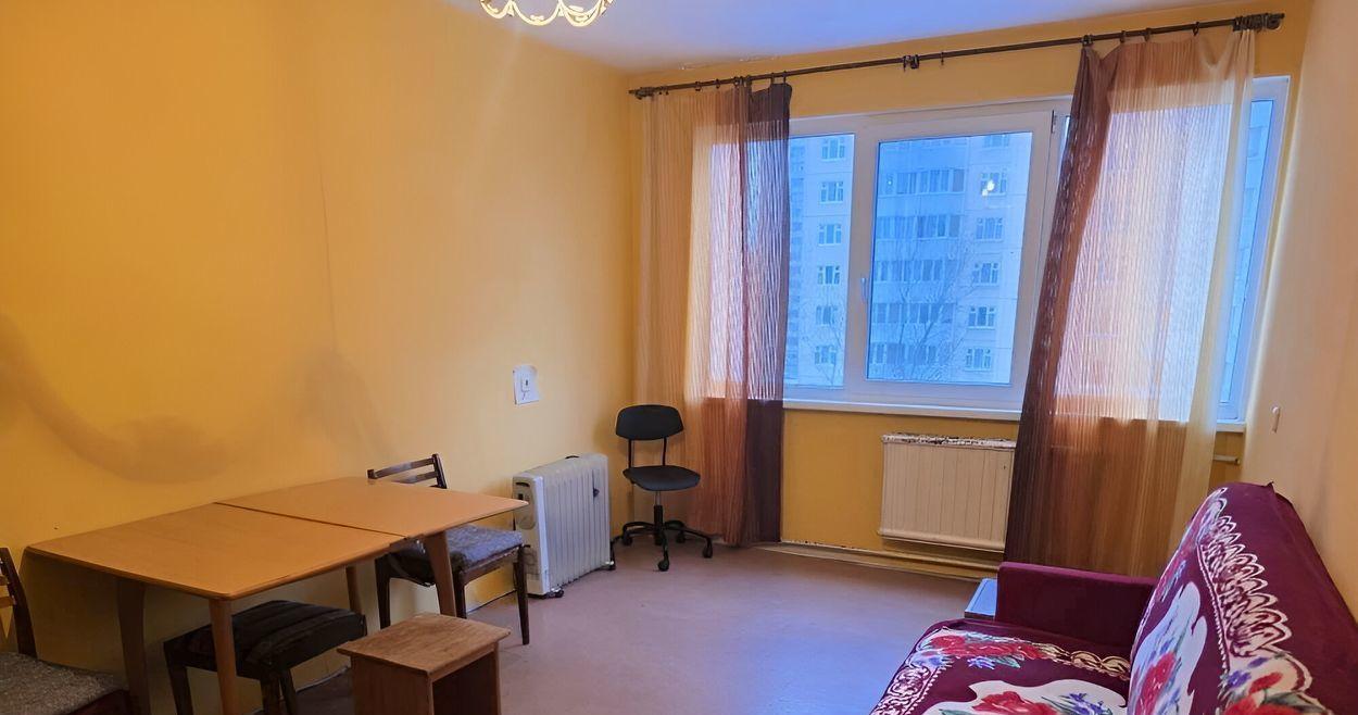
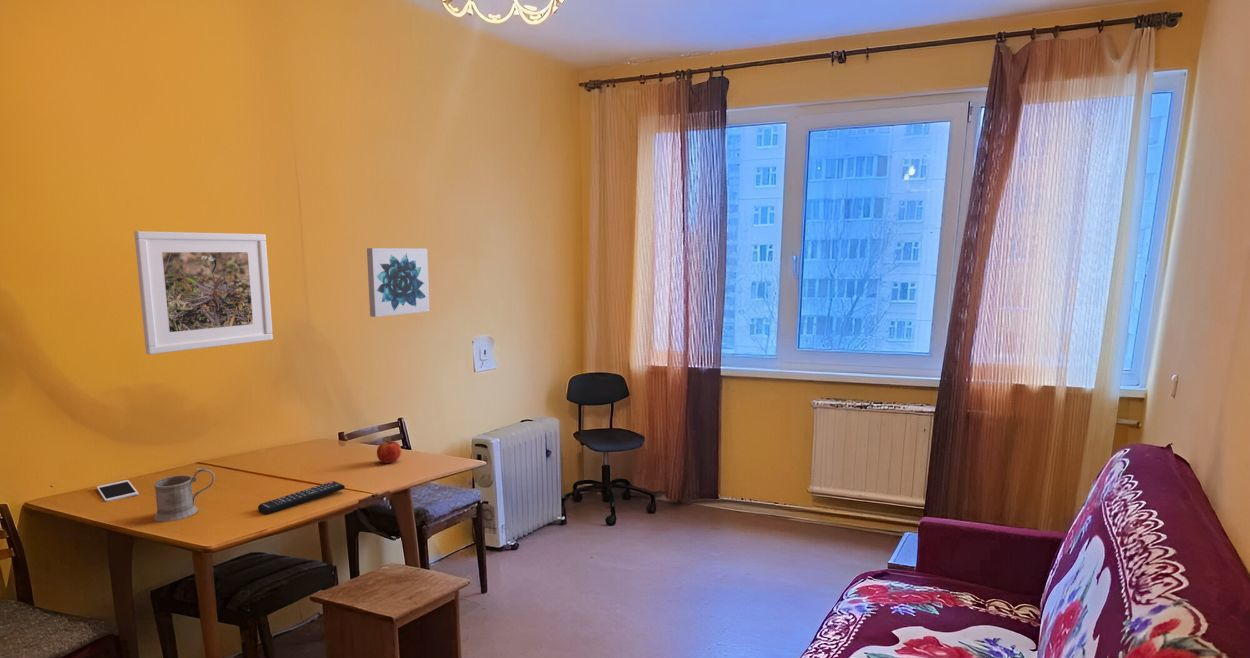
+ remote control [257,480,346,515]
+ wall art [366,247,431,318]
+ mug [153,467,216,523]
+ cell phone [96,479,139,503]
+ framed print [133,230,274,355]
+ fruit [376,440,402,464]
